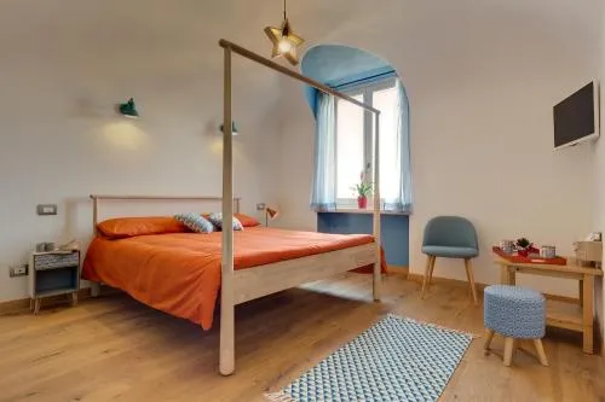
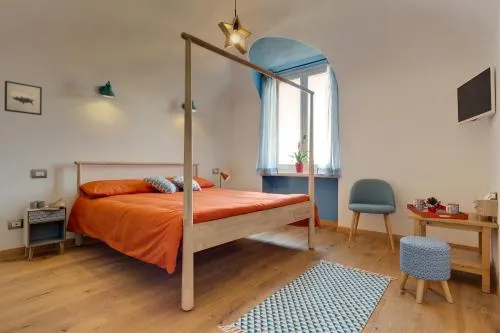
+ wall art [3,80,43,116]
